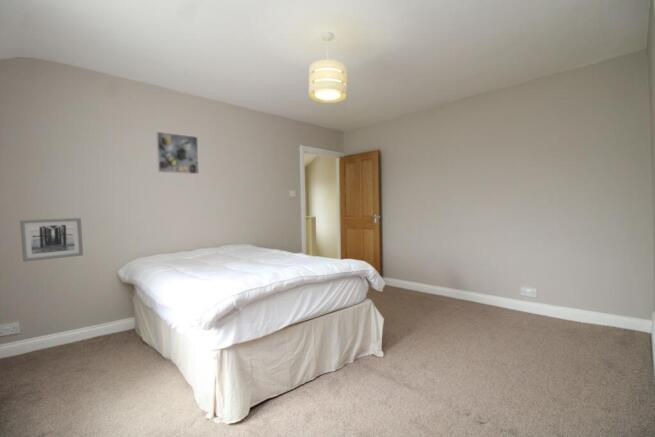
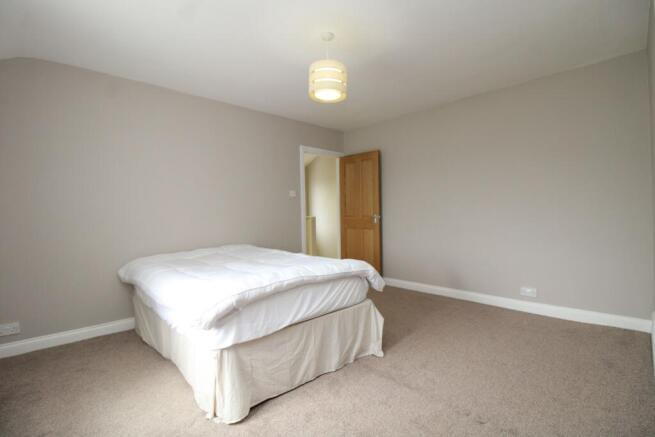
- wall art [19,217,84,263]
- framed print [155,131,200,175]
